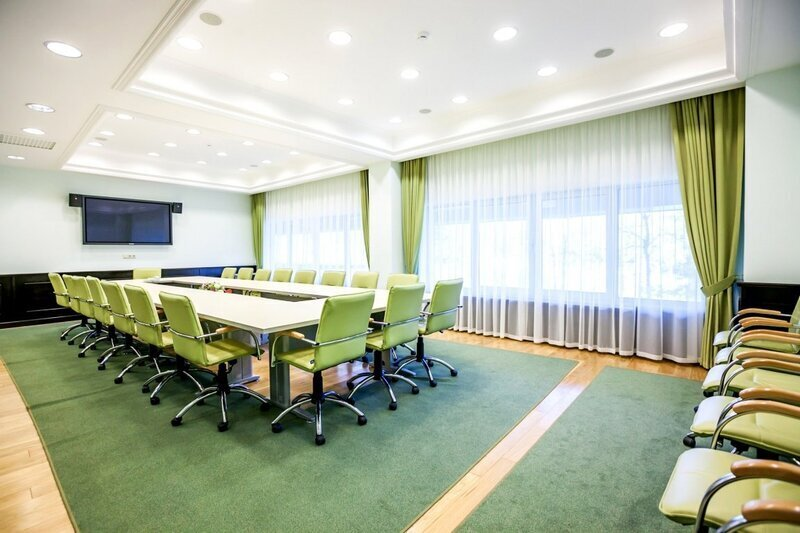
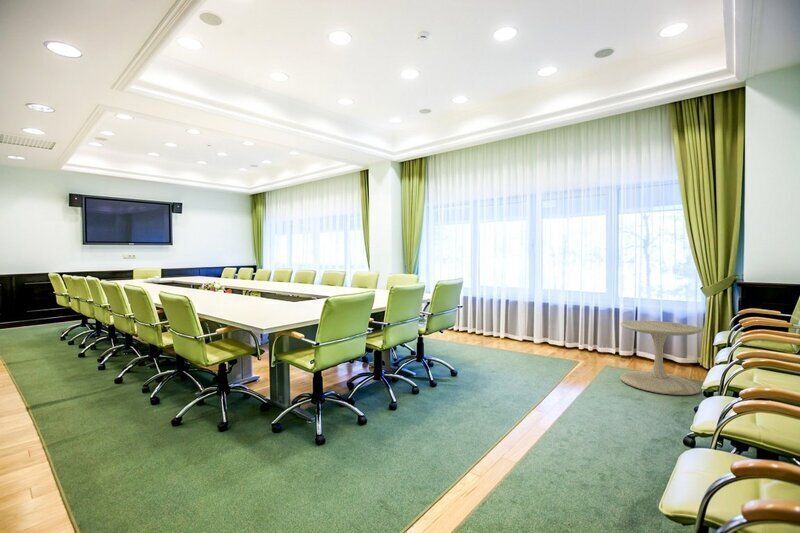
+ side table [619,320,703,396]
